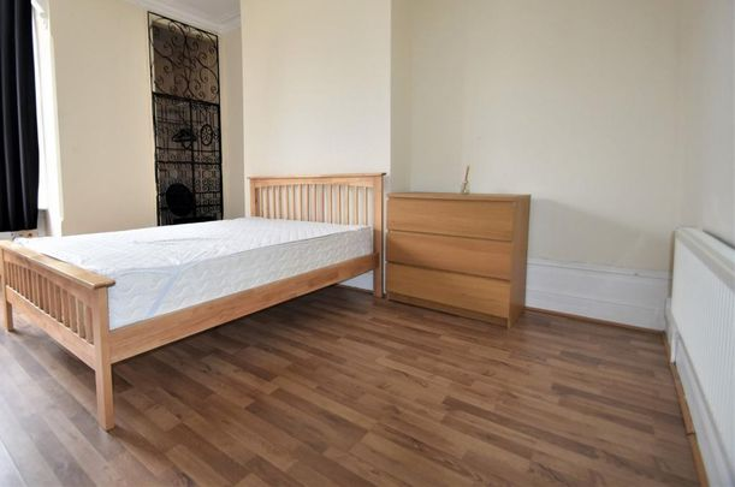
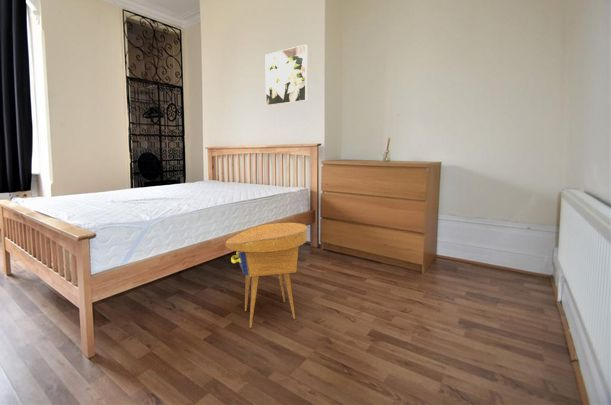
+ side table [224,222,308,329]
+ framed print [265,44,309,107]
